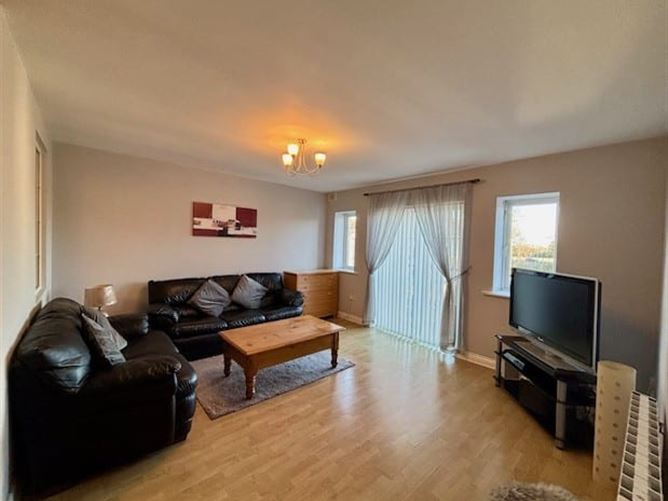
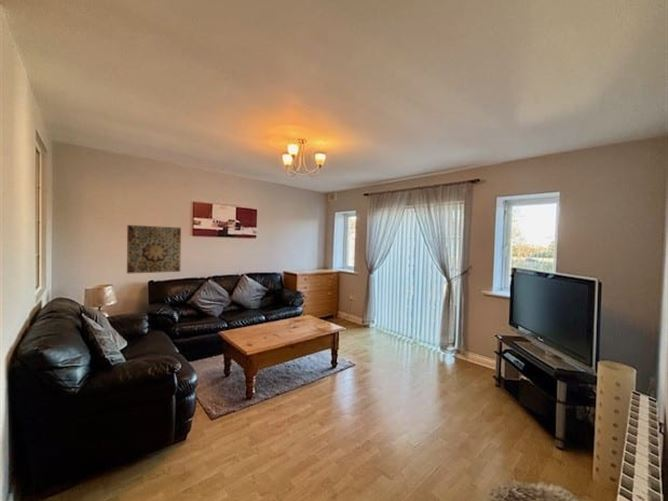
+ wall art [126,224,182,275]
